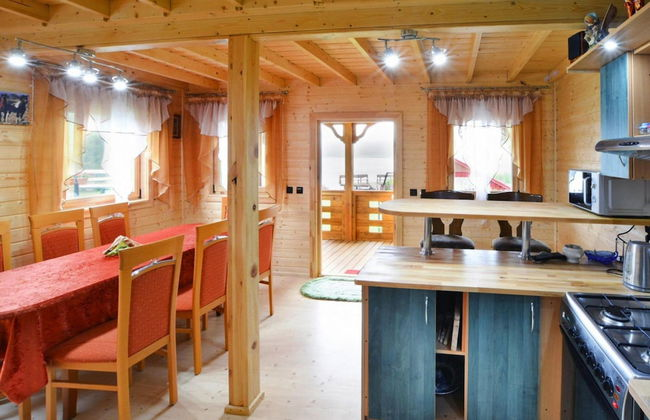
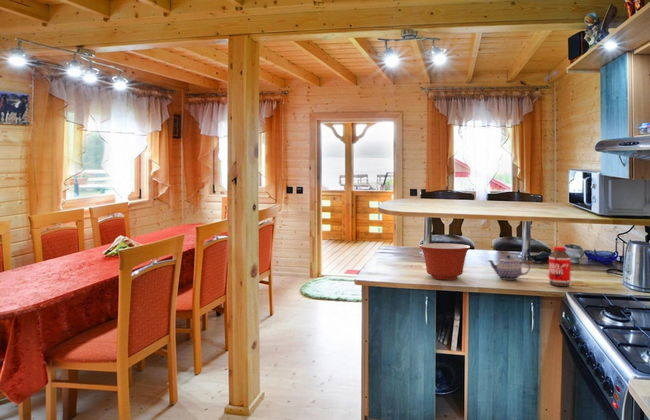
+ mixing bowl [418,242,471,280]
+ bottle [548,246,572,287]
+ teapot [487,254,531,281]
